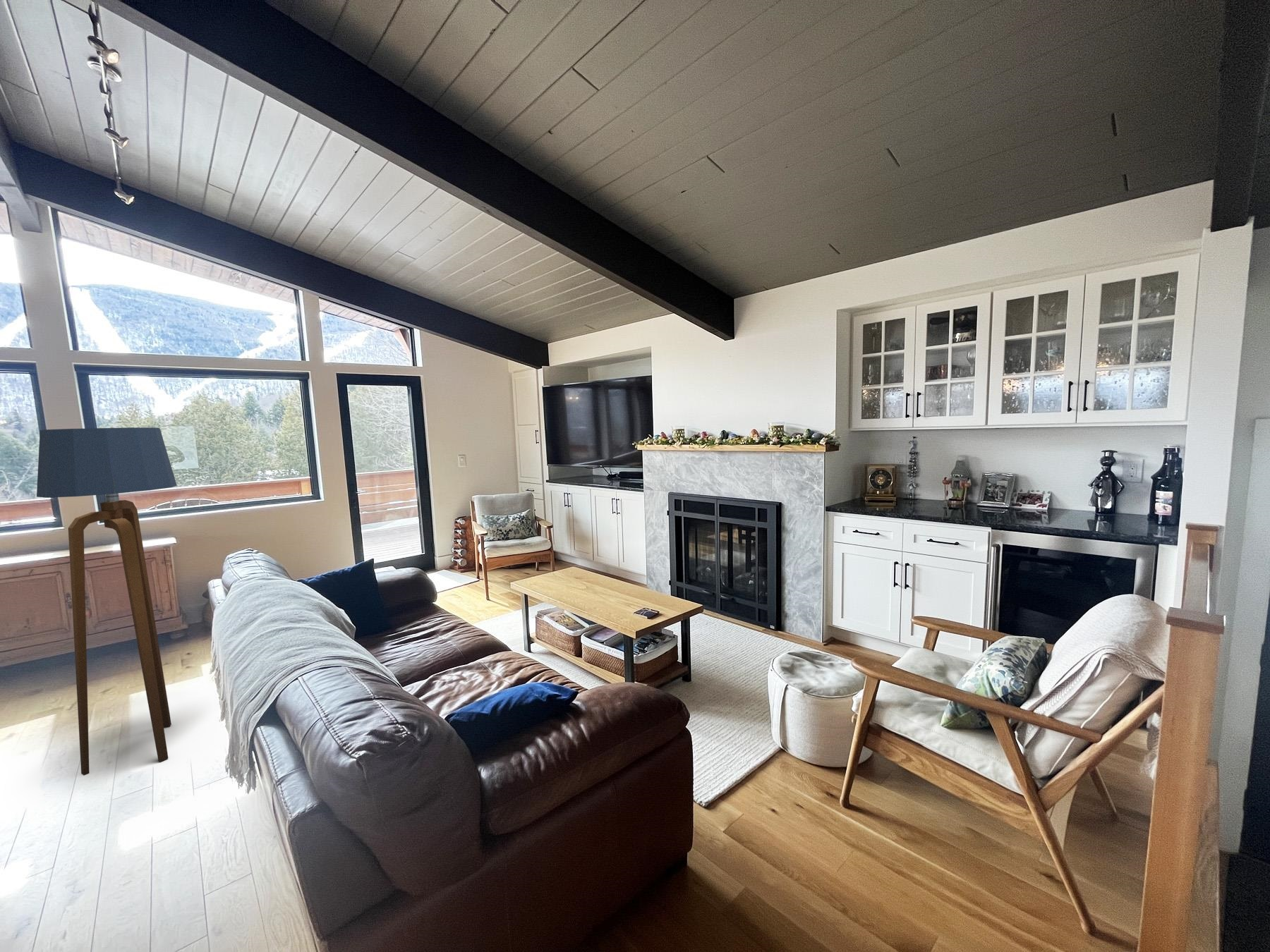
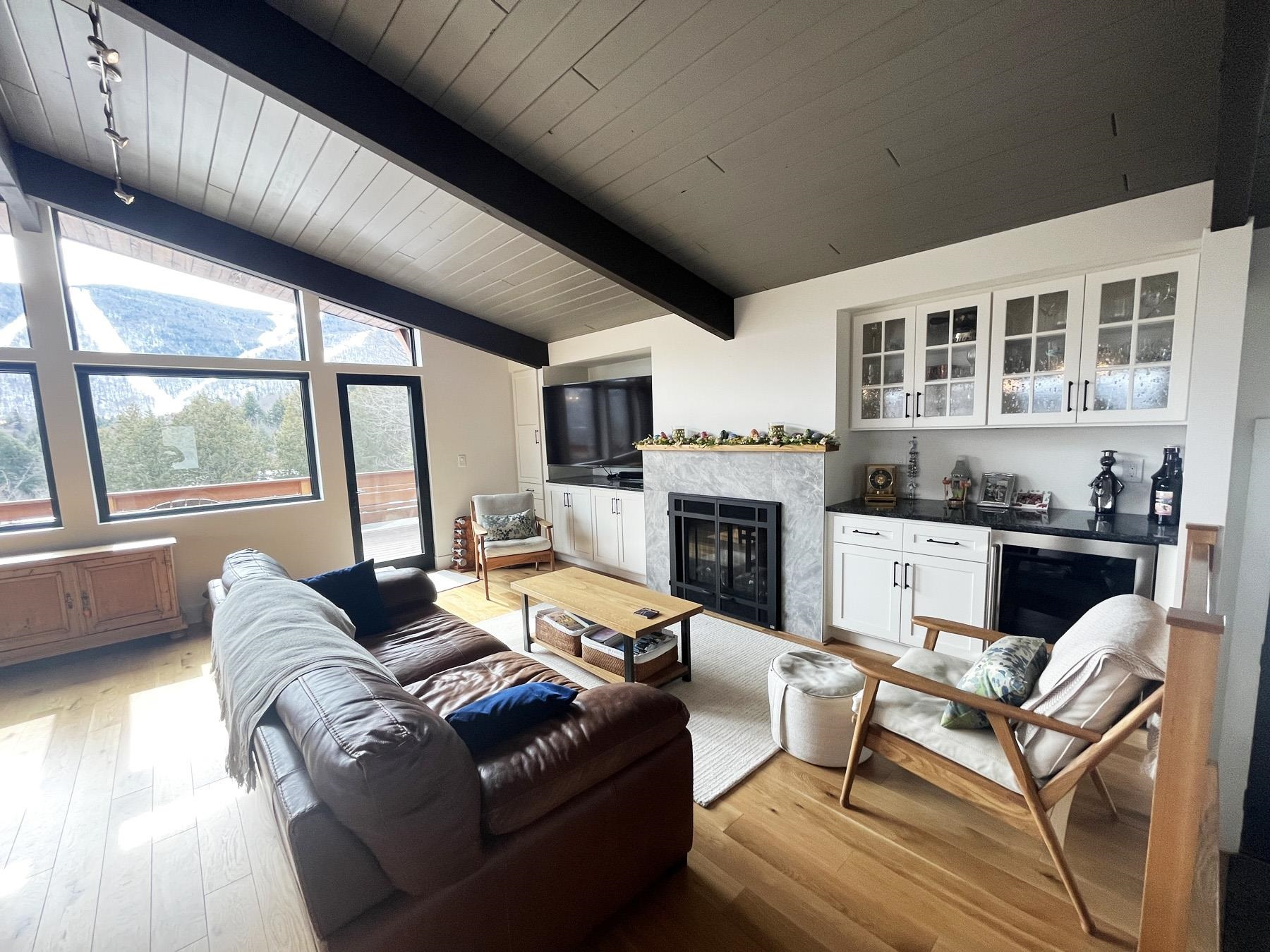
- floor lamp [36,427,178,776]
